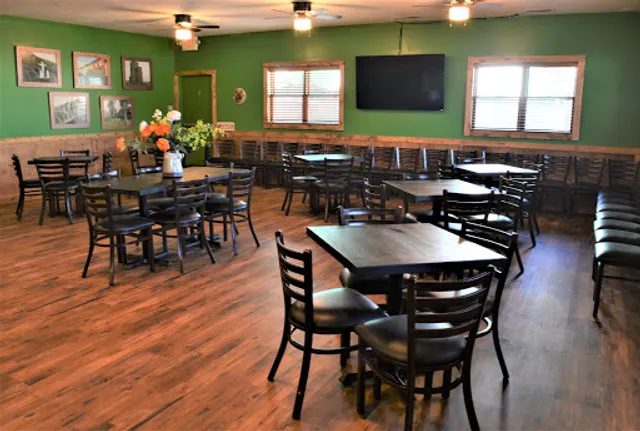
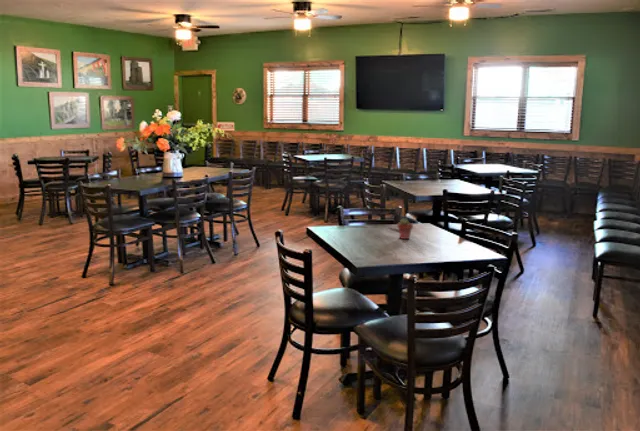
+ potted succulent [396,217,414,240]
